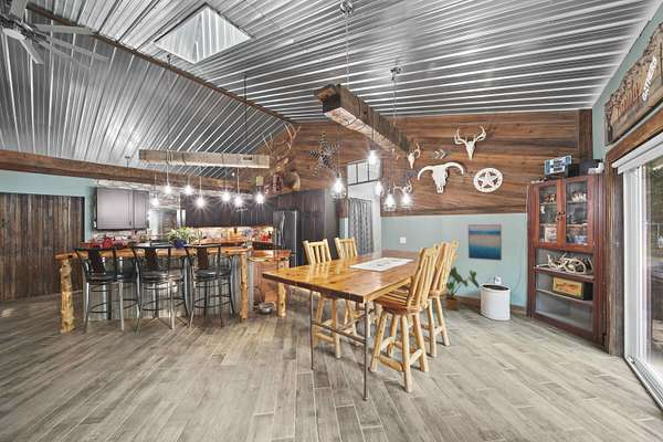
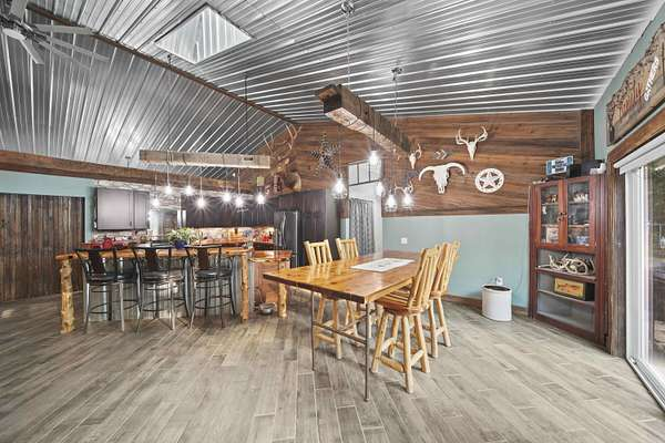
- wall art [467,223,503,262]
- house plant [444,266,480,312]
